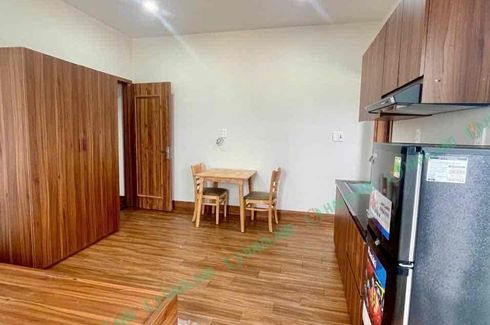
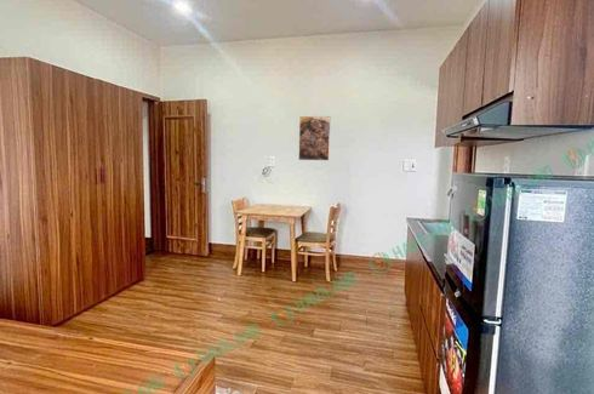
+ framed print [297,115,332,161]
